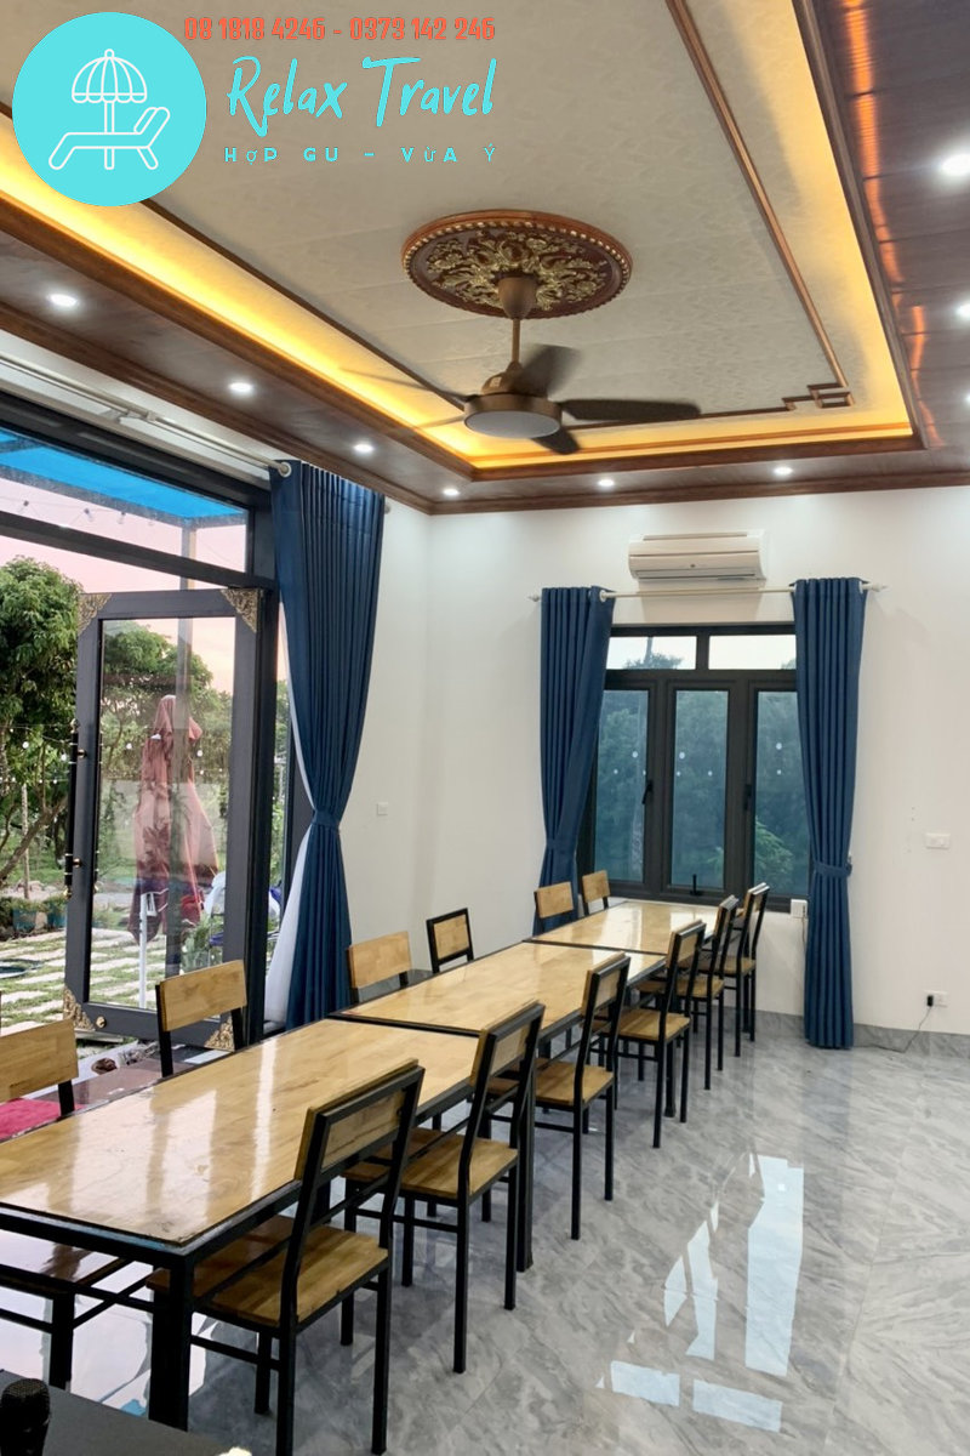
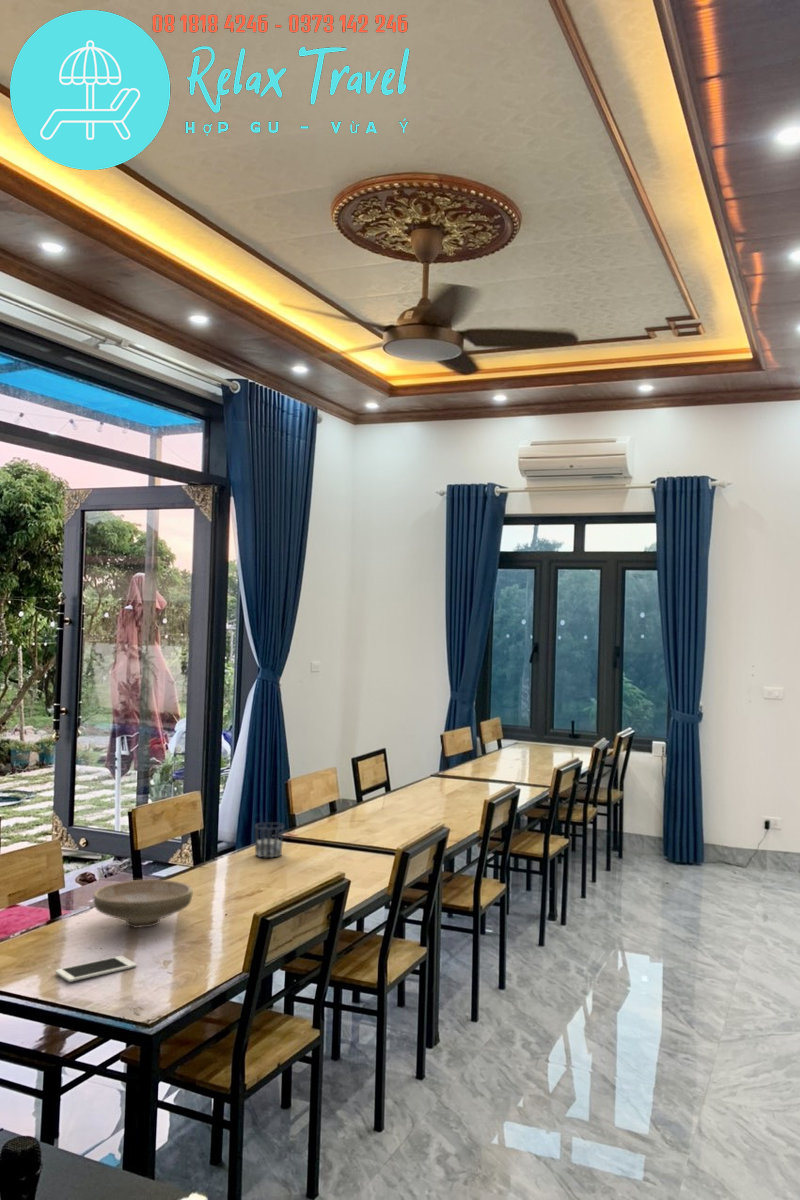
+ bowl [93,879,194,929]
+ cup [254,821,285,859]
+ cell phone [55,955,138,983]
